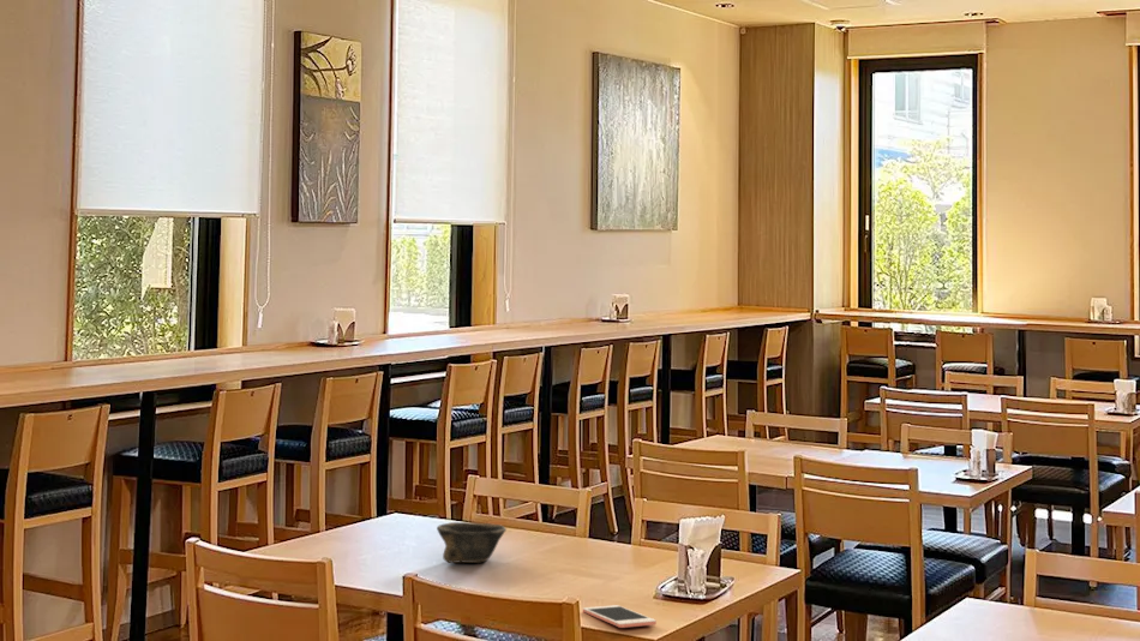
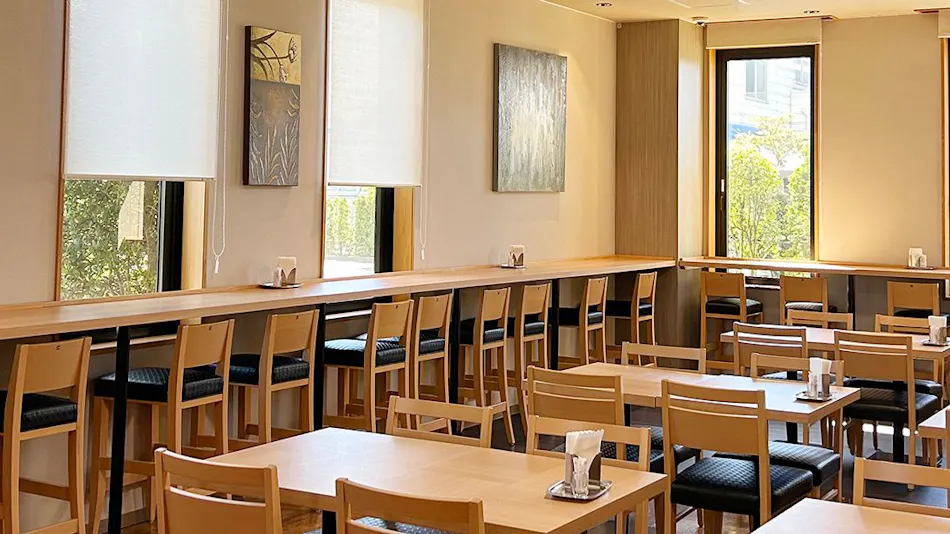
- bowl [436,521,508,564]
- cell phone [582,604,658,629]
